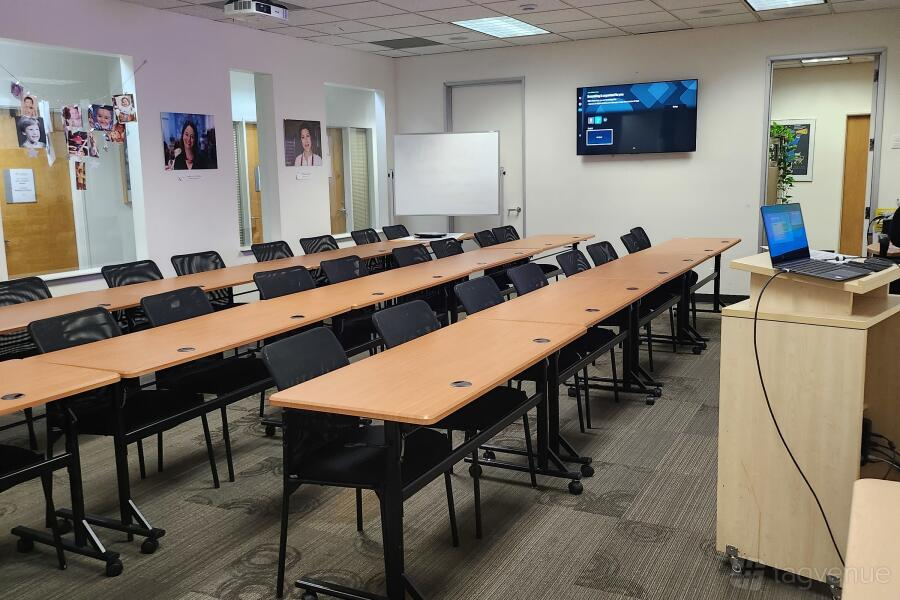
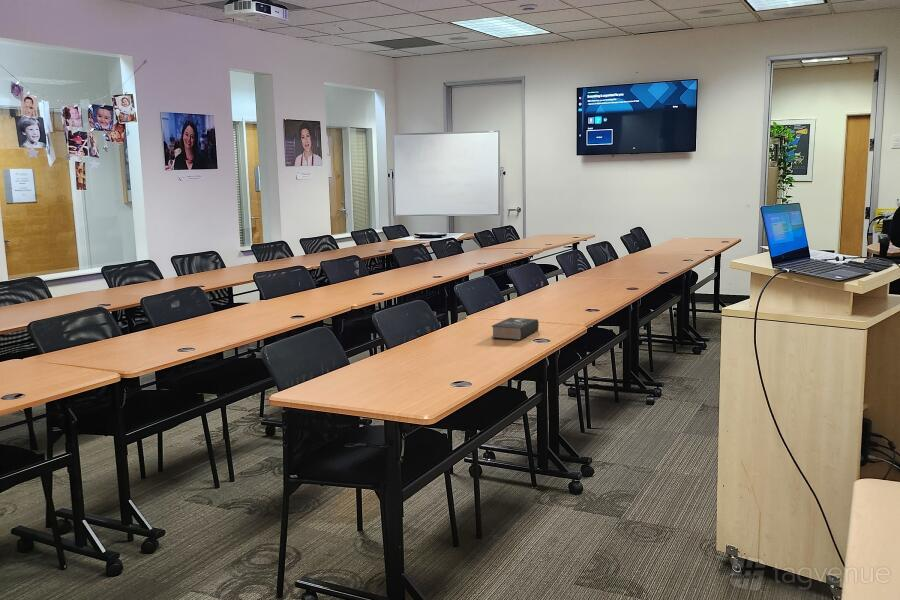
+ book [491,317,540,341]
